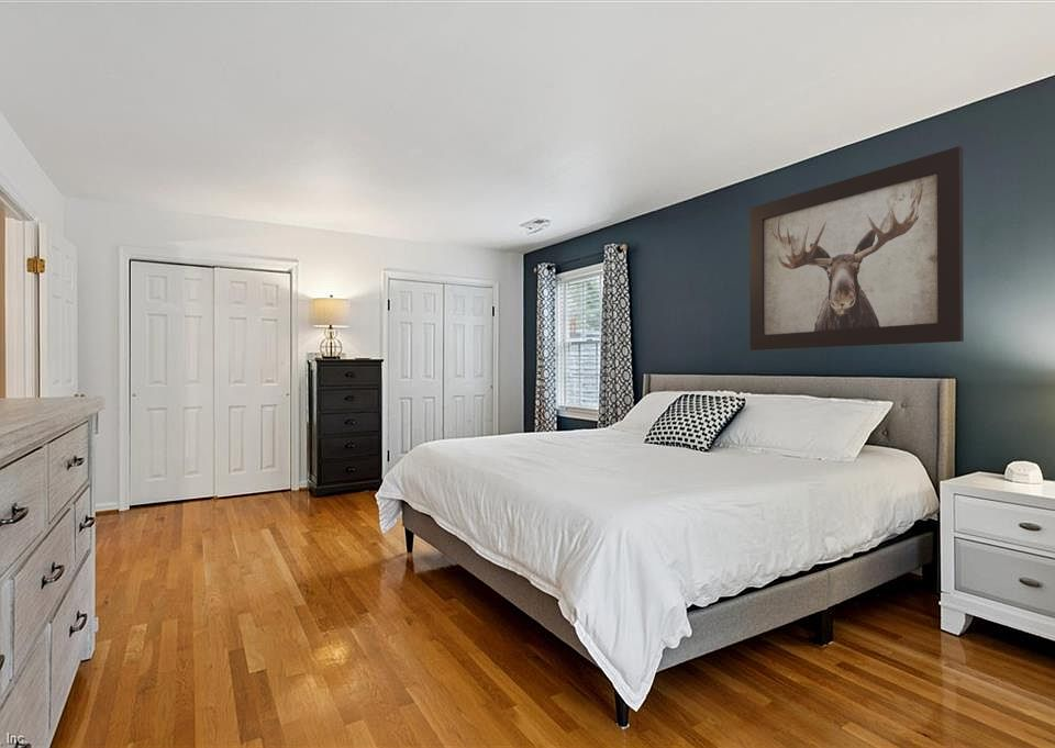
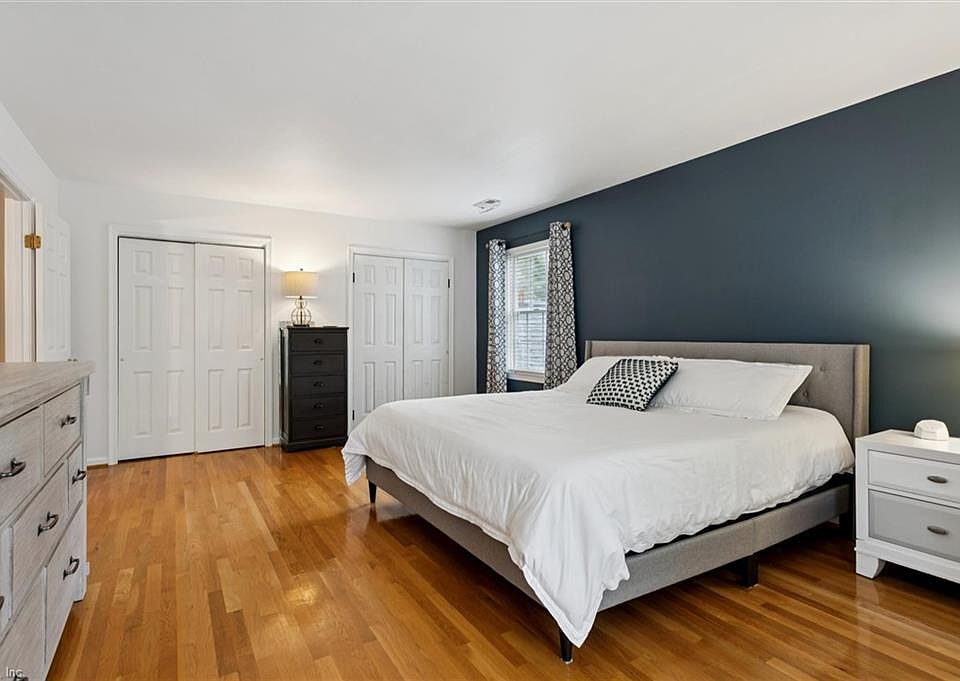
- wall art [748,145,965,351]
